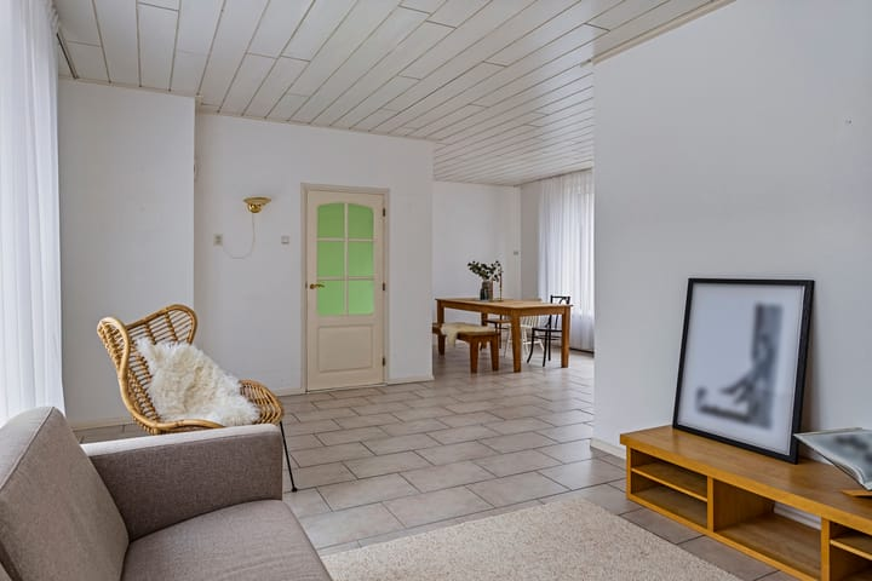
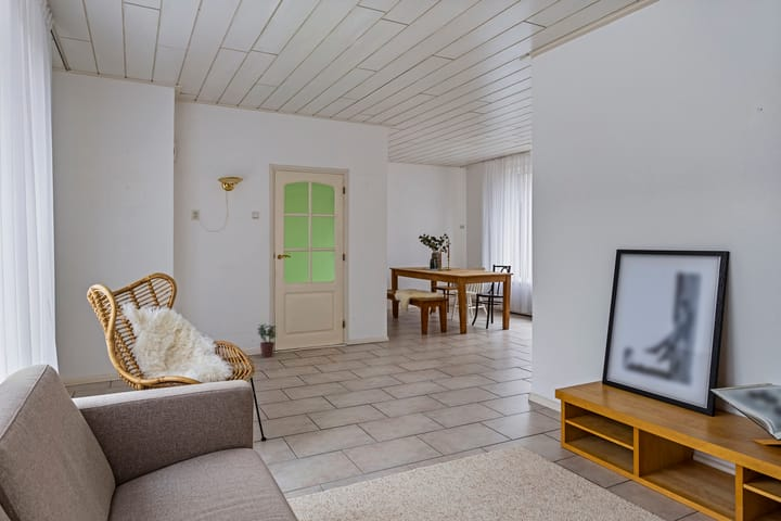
+ potted plant [256,323,278,358]
